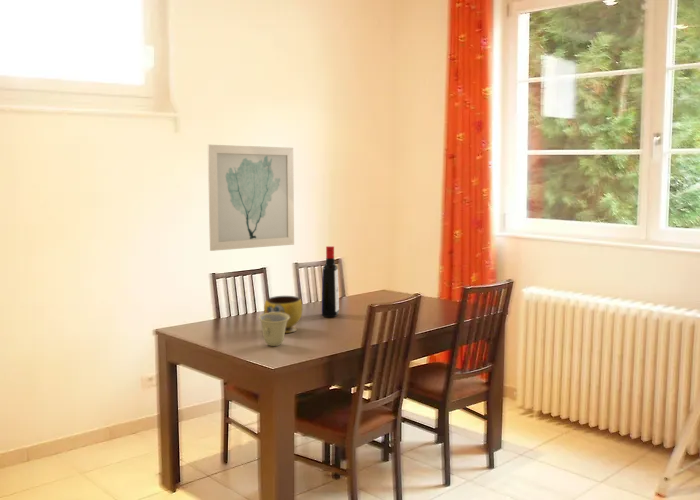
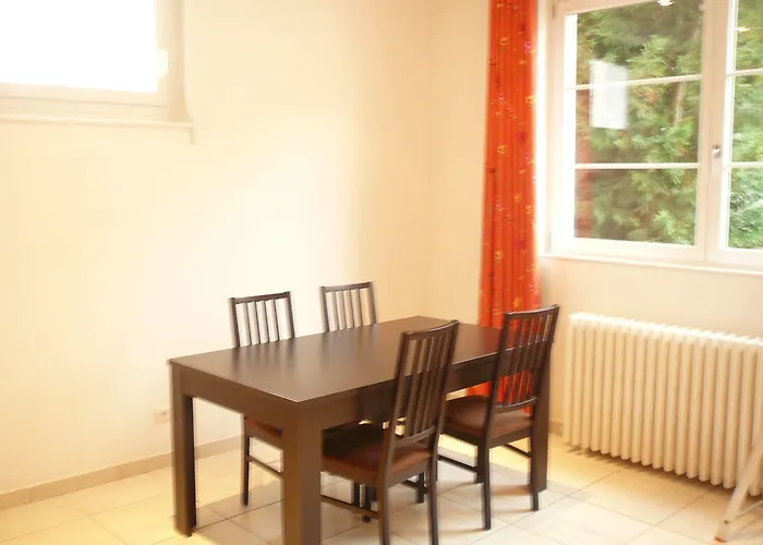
- cup [258,312,290,347]
- bowl [263,295,303,334]
- wall art [207,144,295,252]
- liquor bottle [321,245,340,318]
